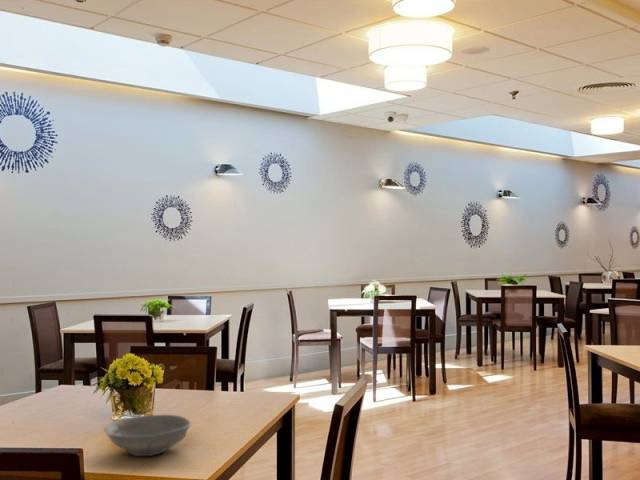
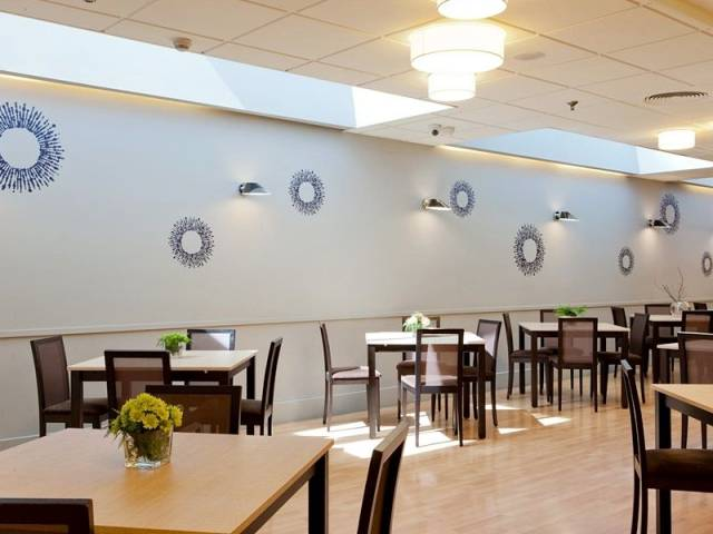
- bowl [103,414,192,457]
